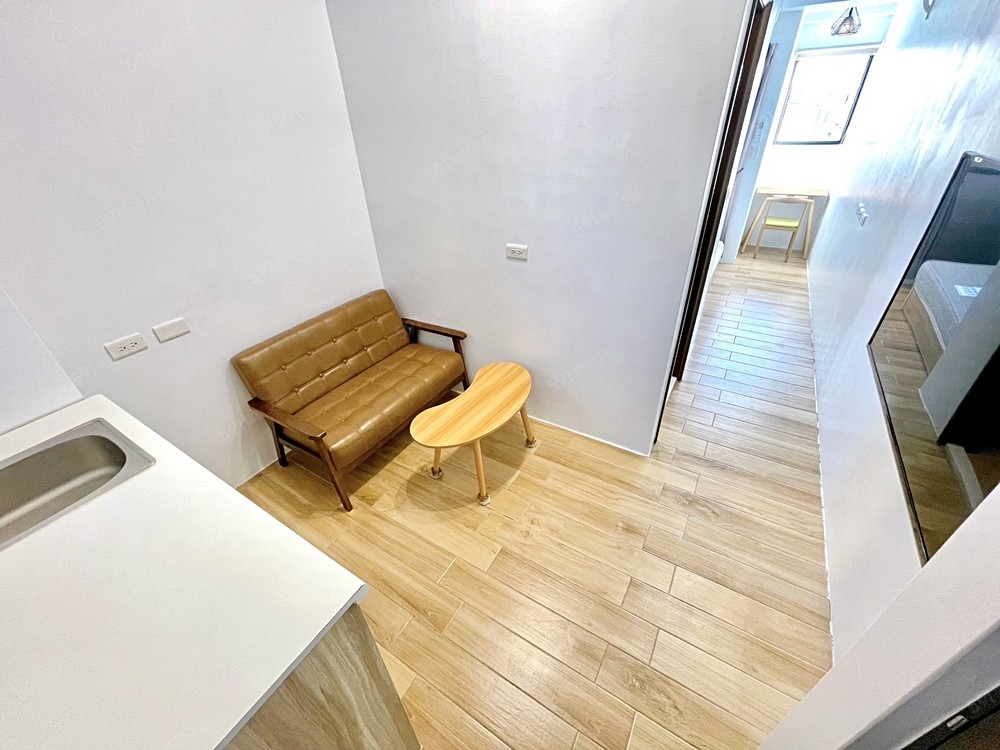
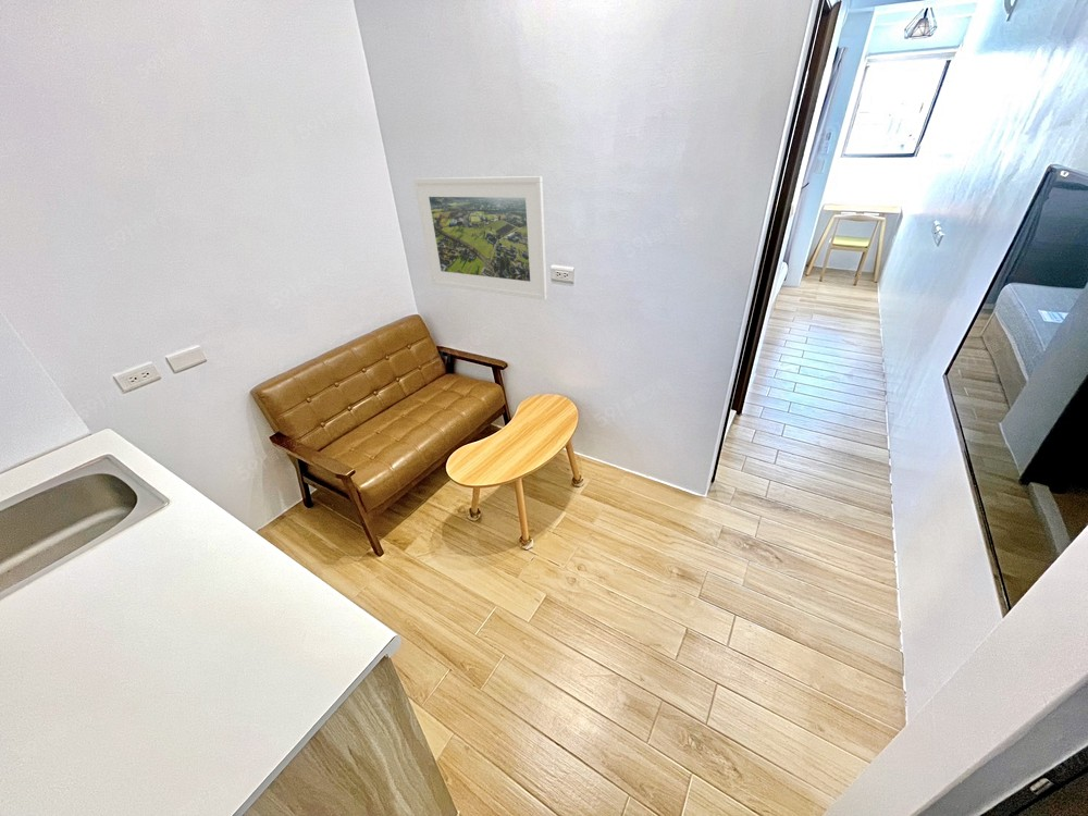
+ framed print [412,175,547,301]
